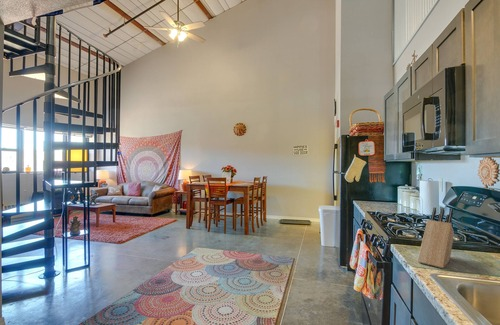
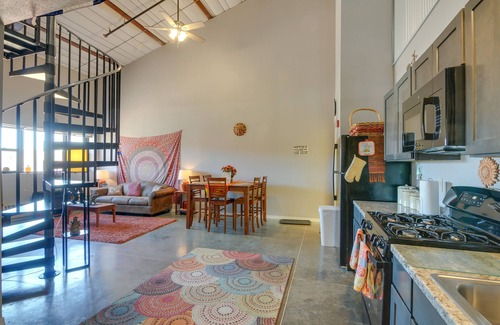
- knife block [416,206,455,269]
